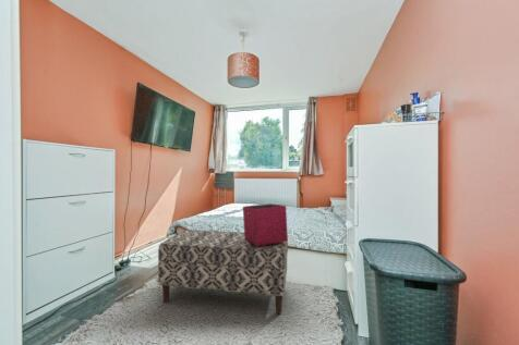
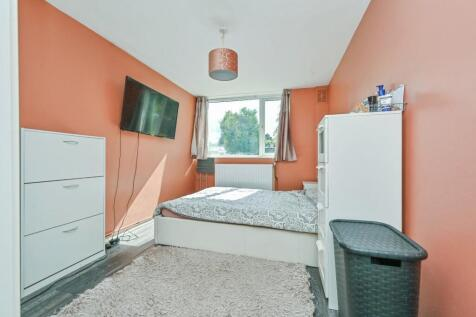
- bench [157,229,289,315]
- storage bin [242,202,289,246]
